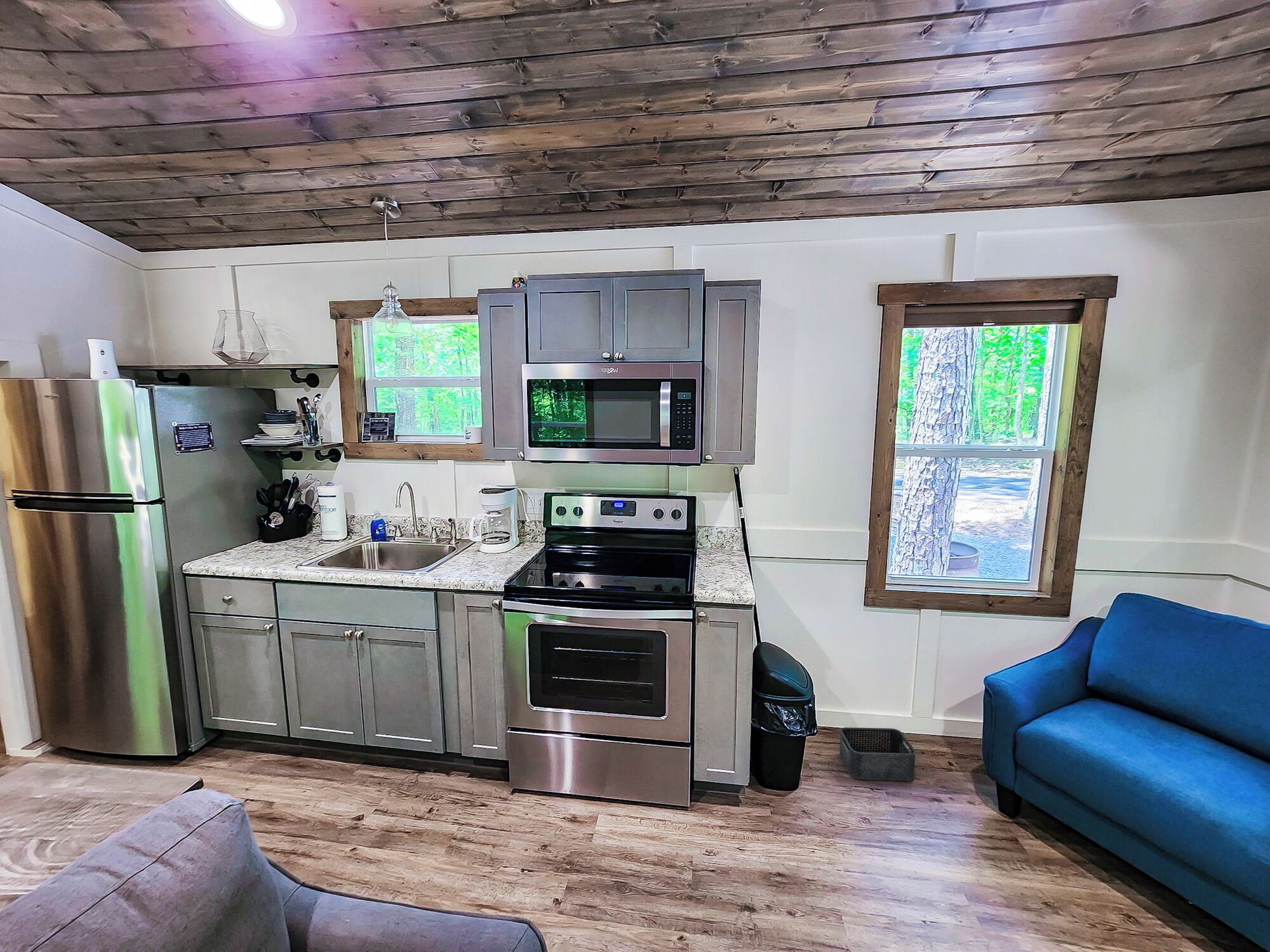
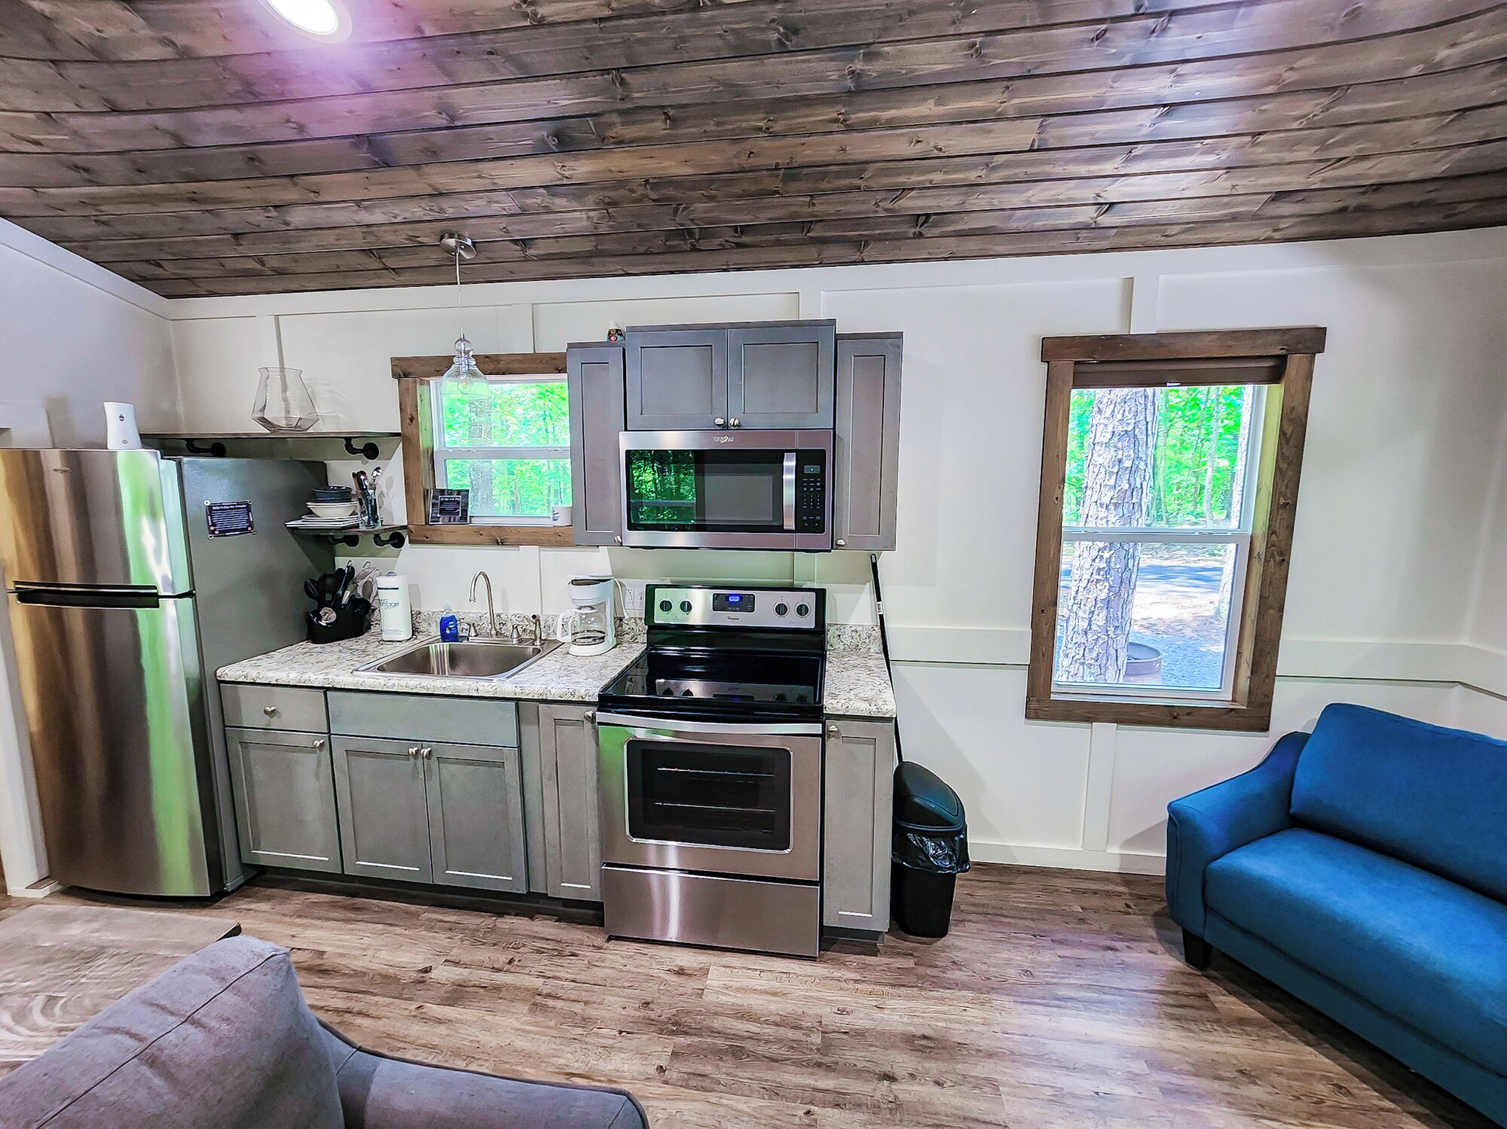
- storage bin [839,727,916,781]
